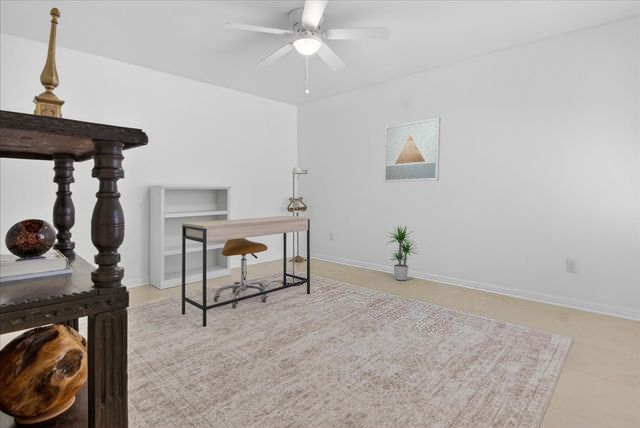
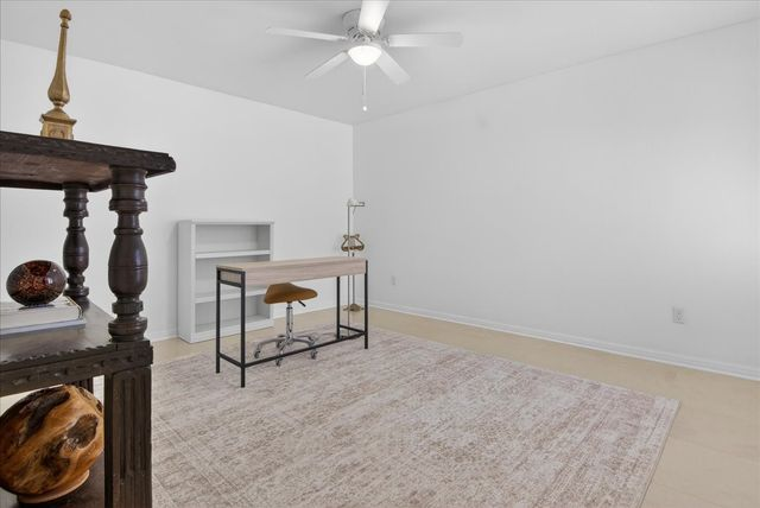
- wall art [383,116,441,183]
- potted plant [385,224,420,281]
